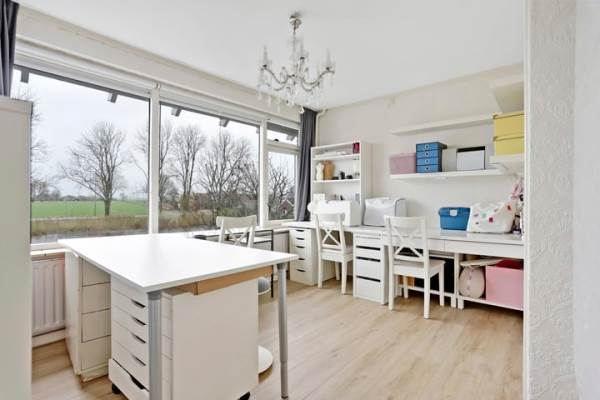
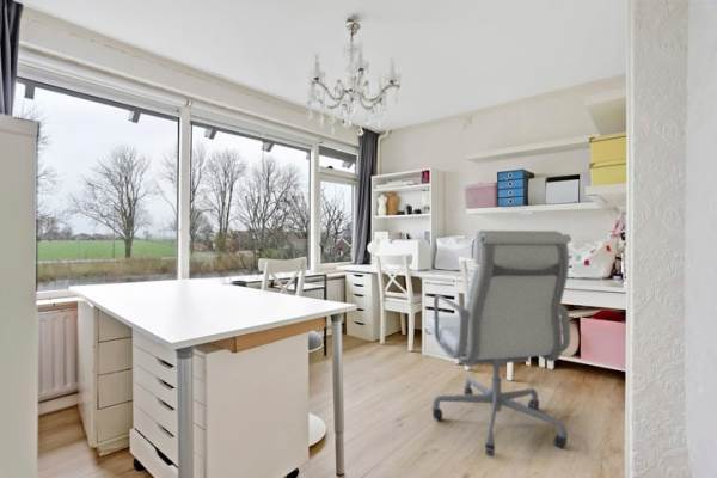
+ office chair [424,229,572,458]
